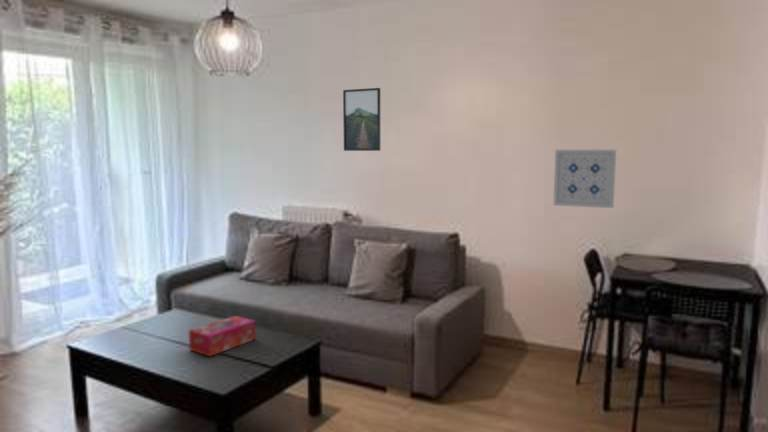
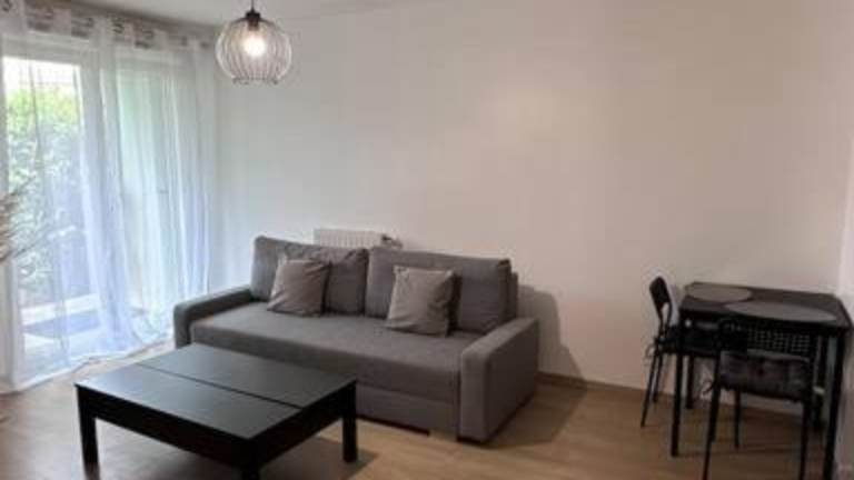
- tissue box [188,315,257,357]
- wall art [552,149,617,209]
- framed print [342,87,381,152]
